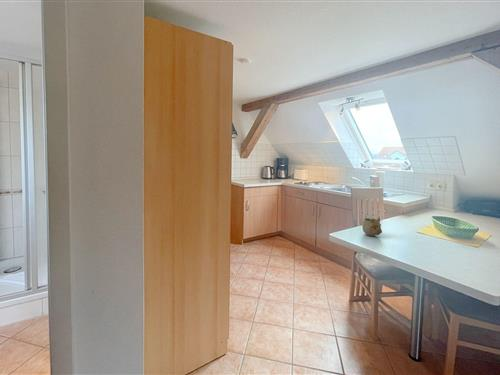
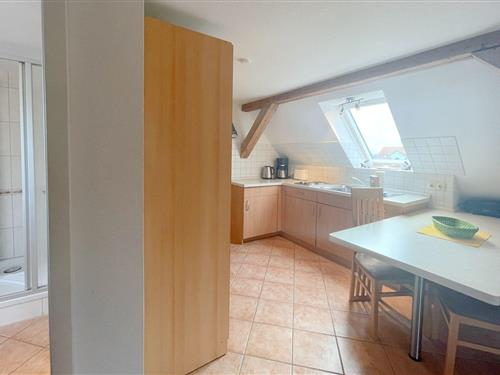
- mug [361,217,383,237]
